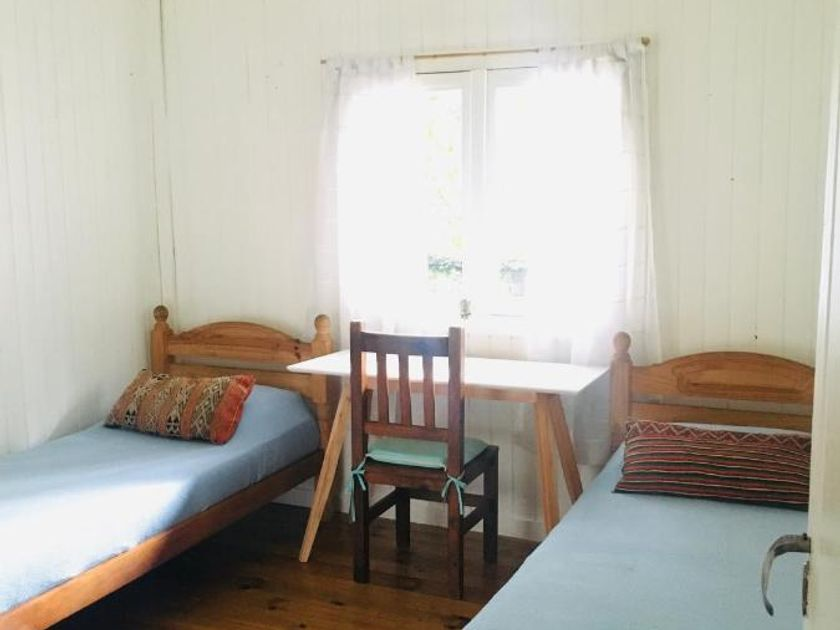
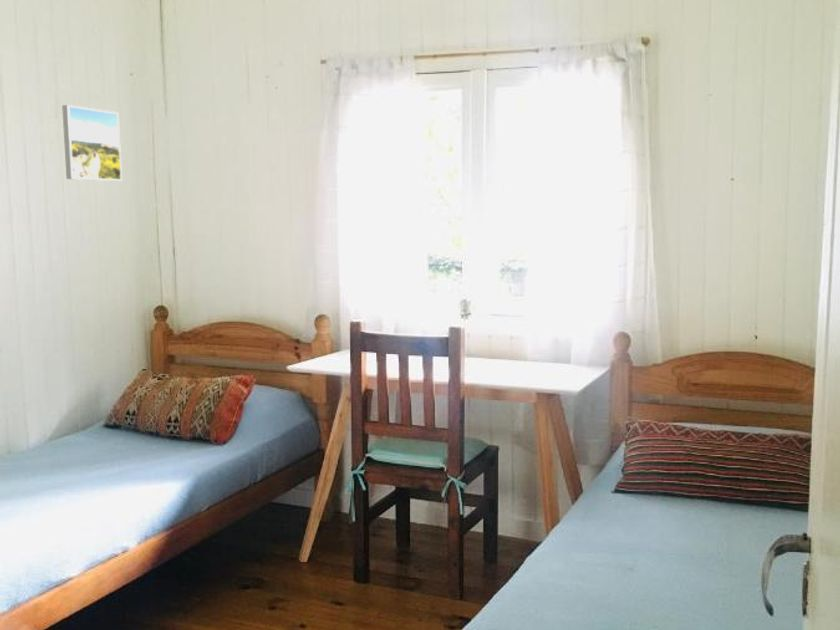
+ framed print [61,104,123,182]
